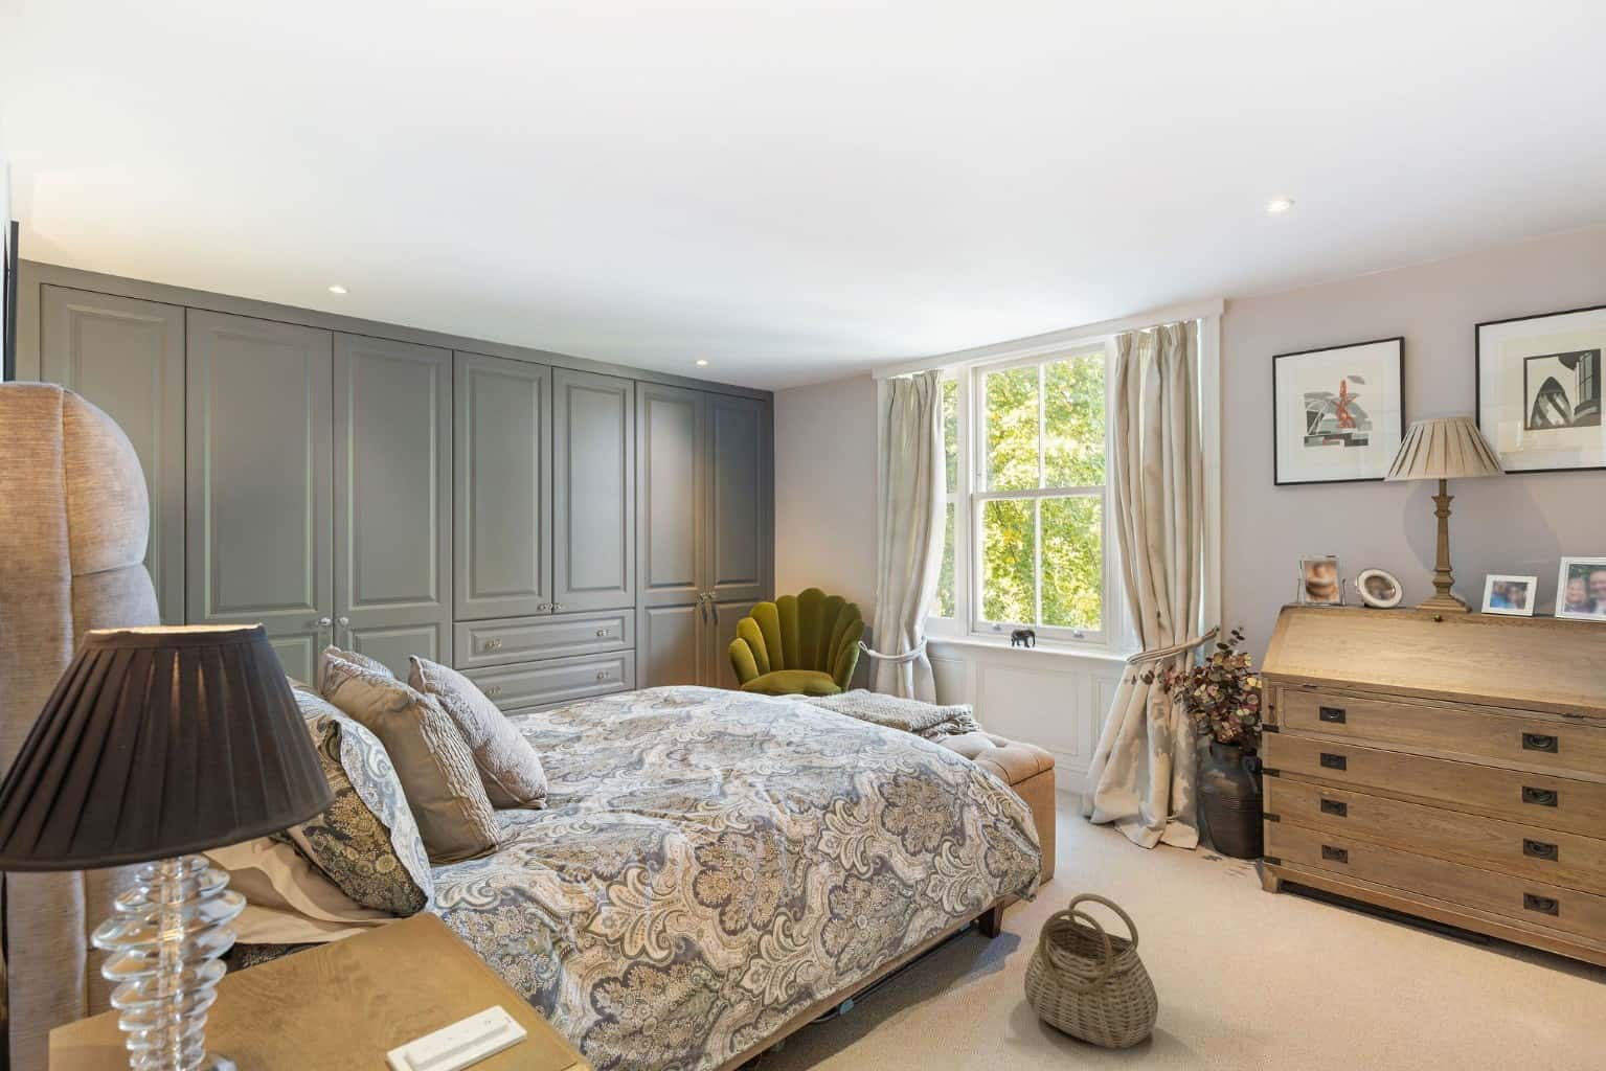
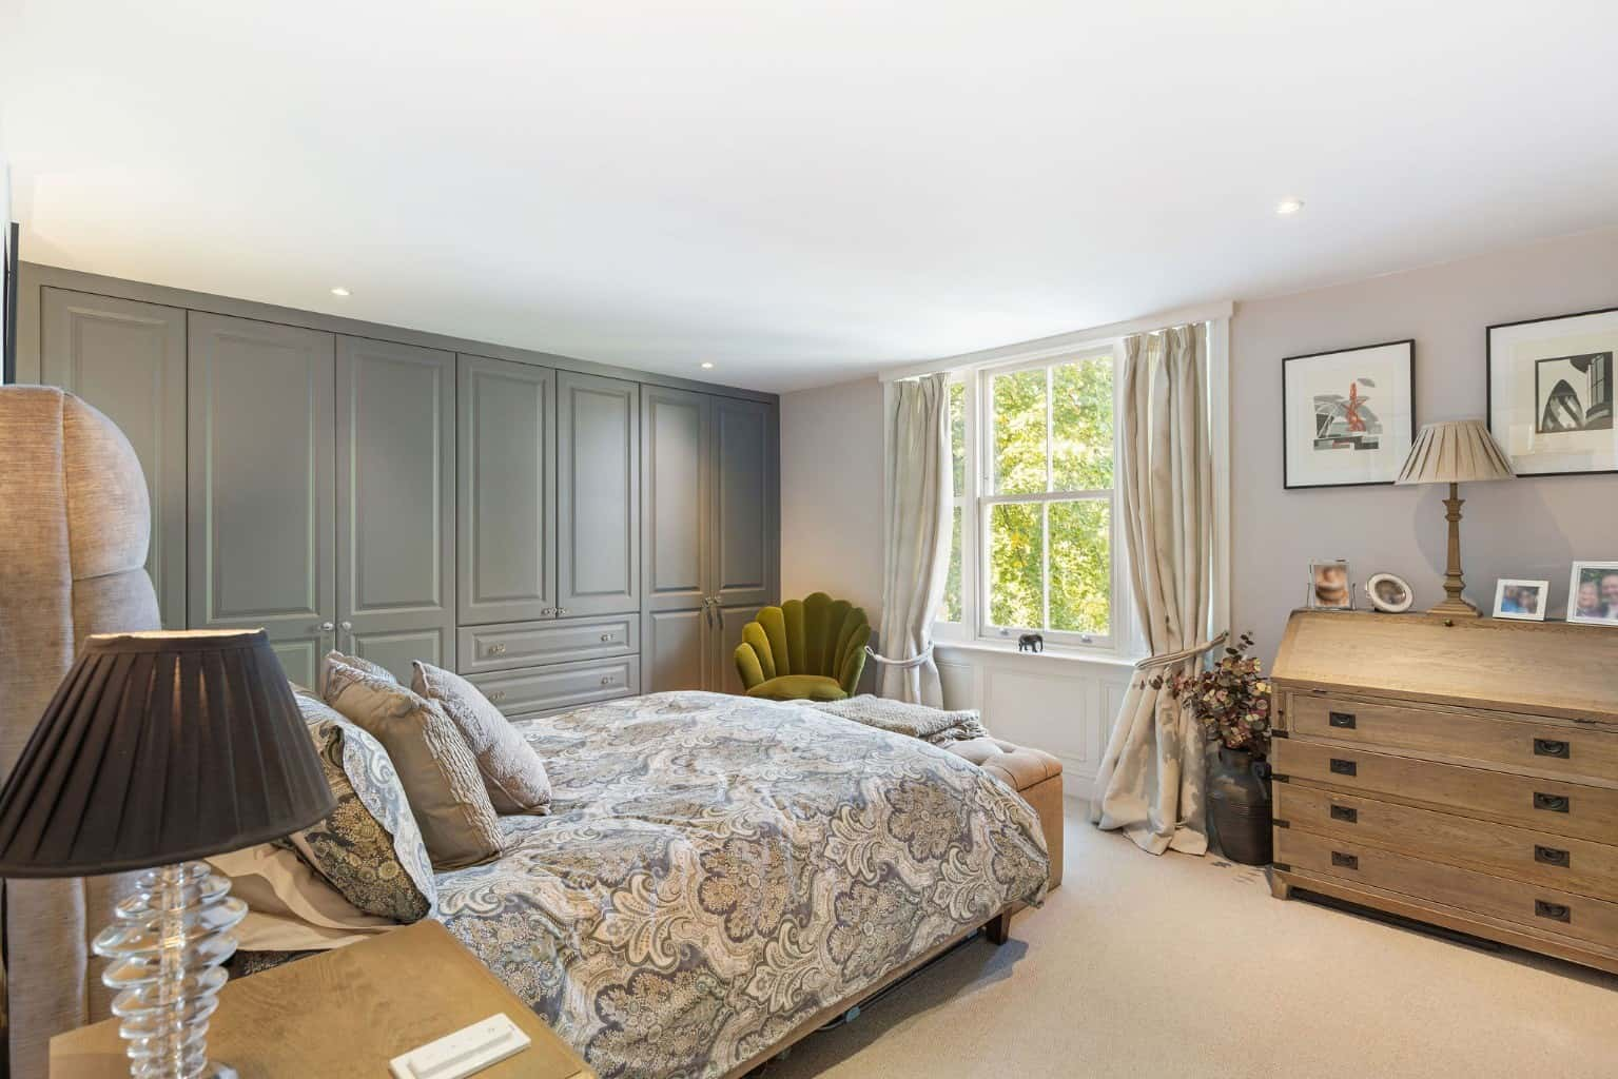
- basket [1024,892,1159,1051]
